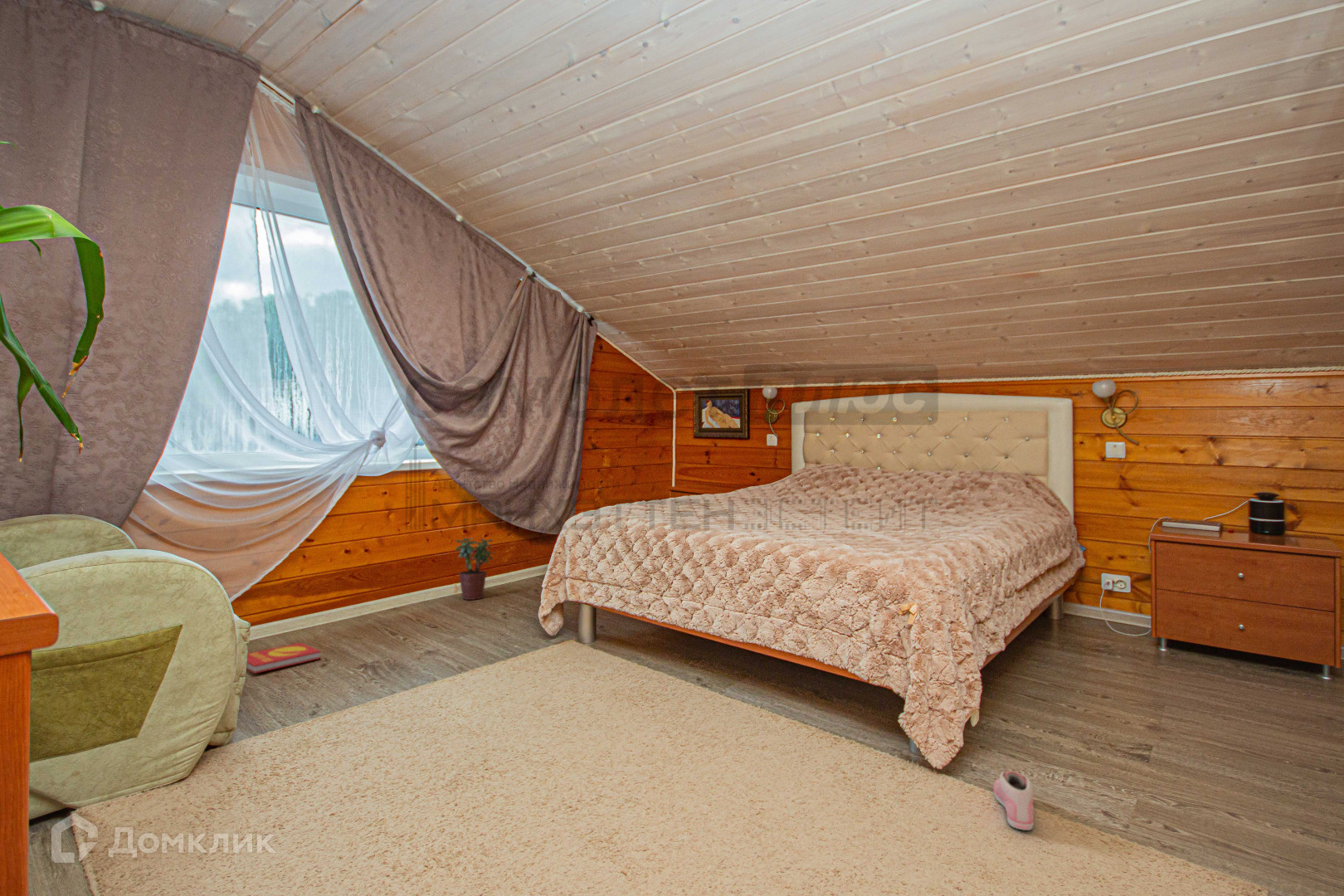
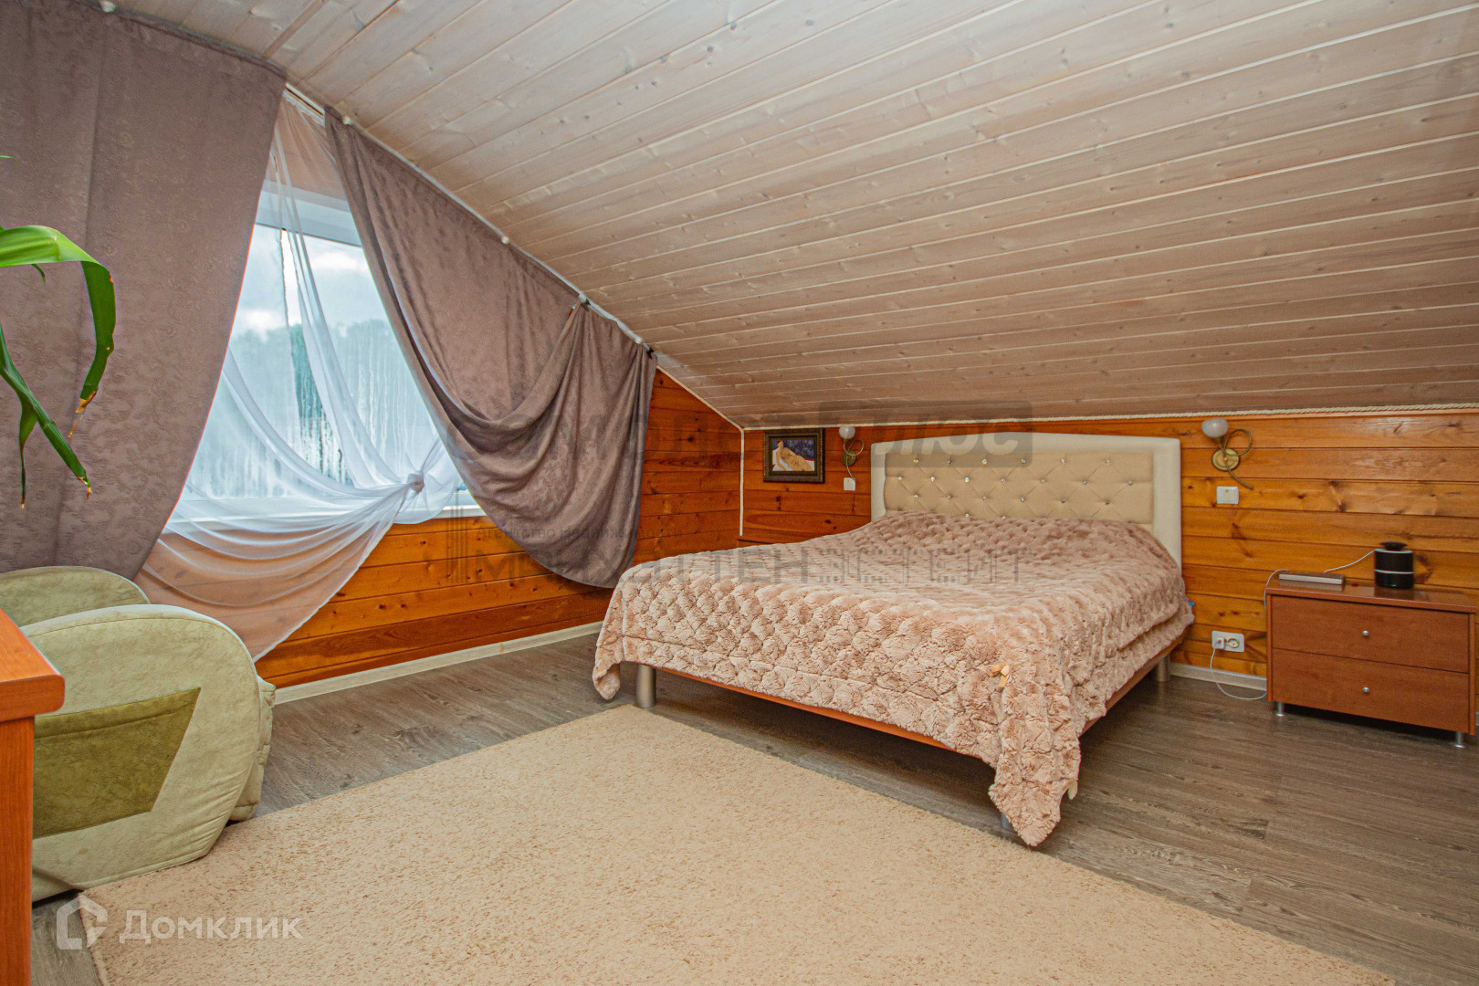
- sneaker [992,770,1035,831]
- potted plant [455,537,495,601]
- book [246,642,322,674]
